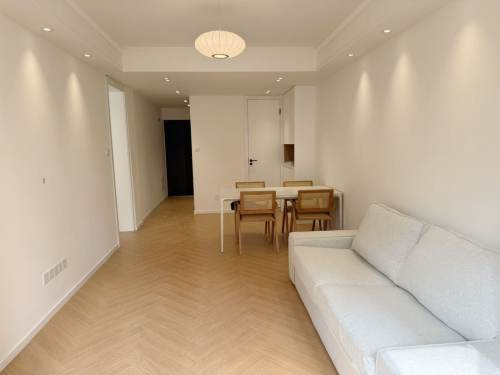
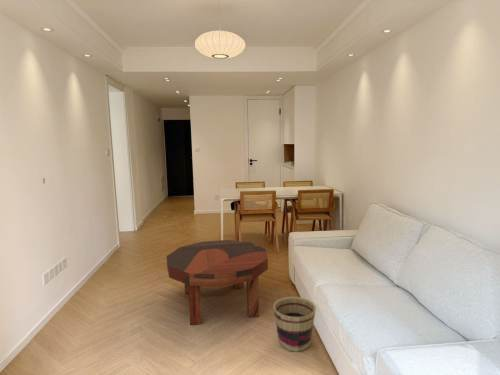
+ coffee table [166,239,269,326]
+ basket [272,296,317,353]
